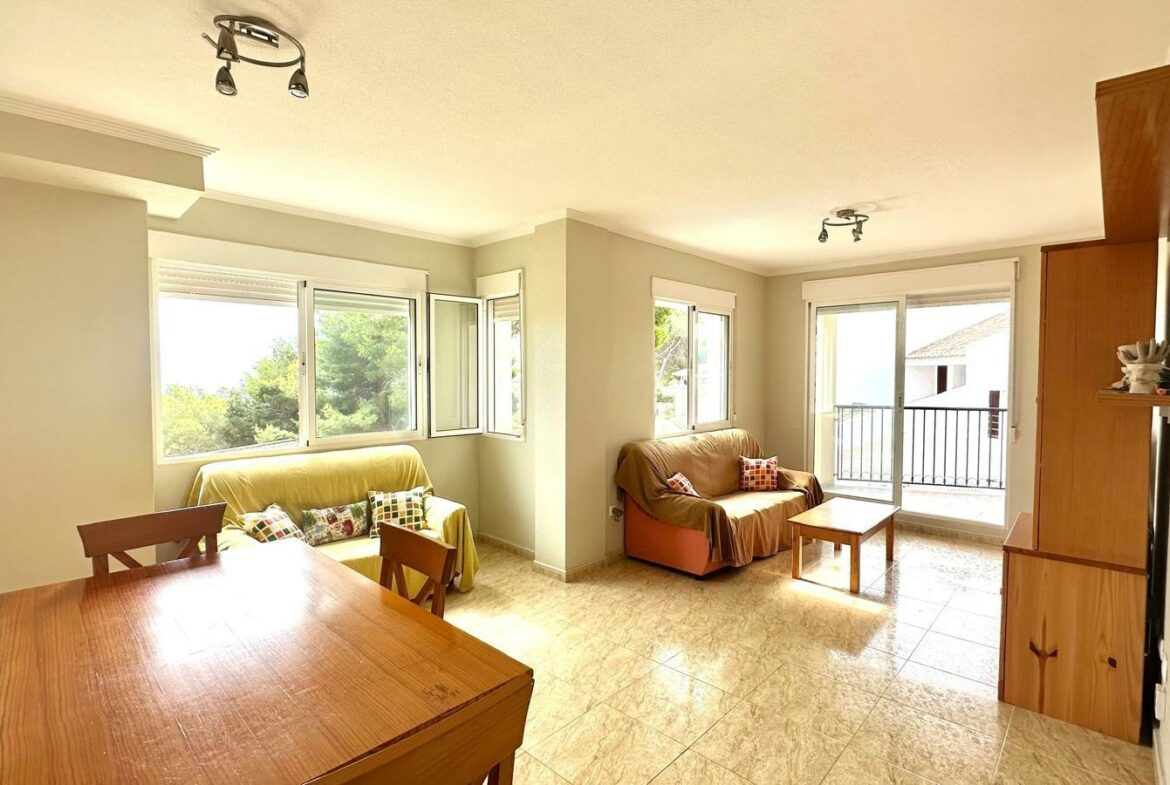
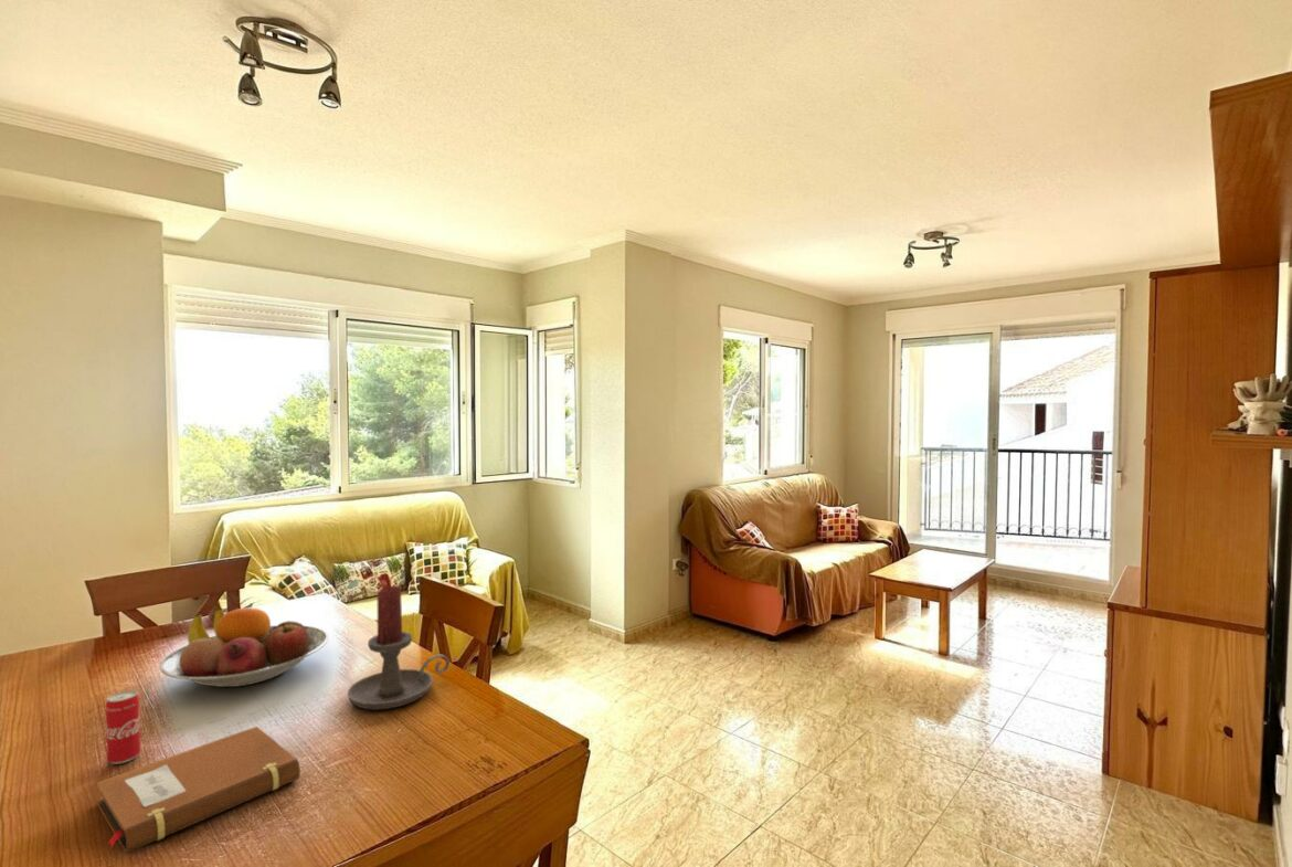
+ candle holder [347,585,451,711]
+ notebook [95,725,301,855]
+ fruit bowl [159,606,330,688]
+ beverage can [105,689,141,765]
